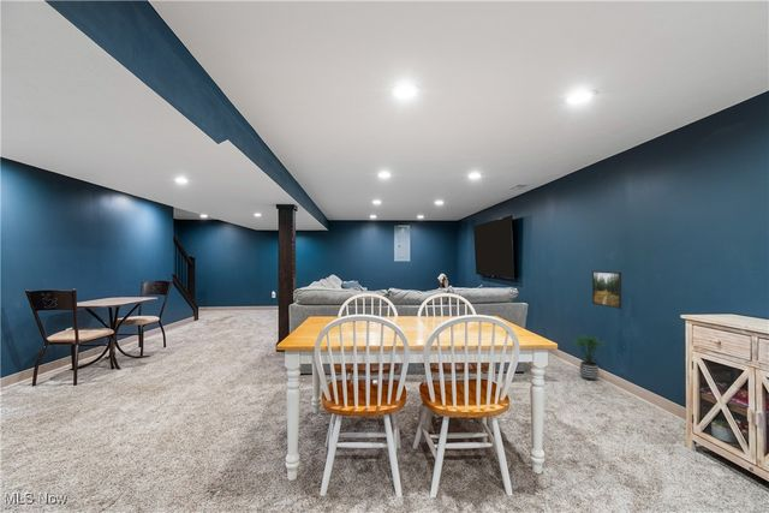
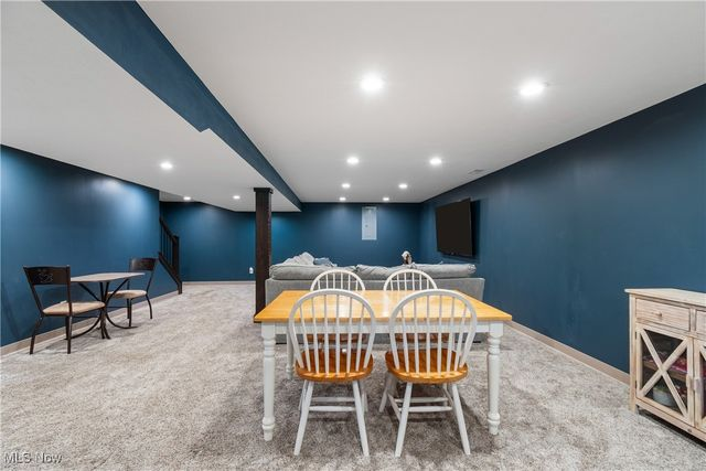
- potted plant [573,333,609,382]
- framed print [591,269,622,310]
